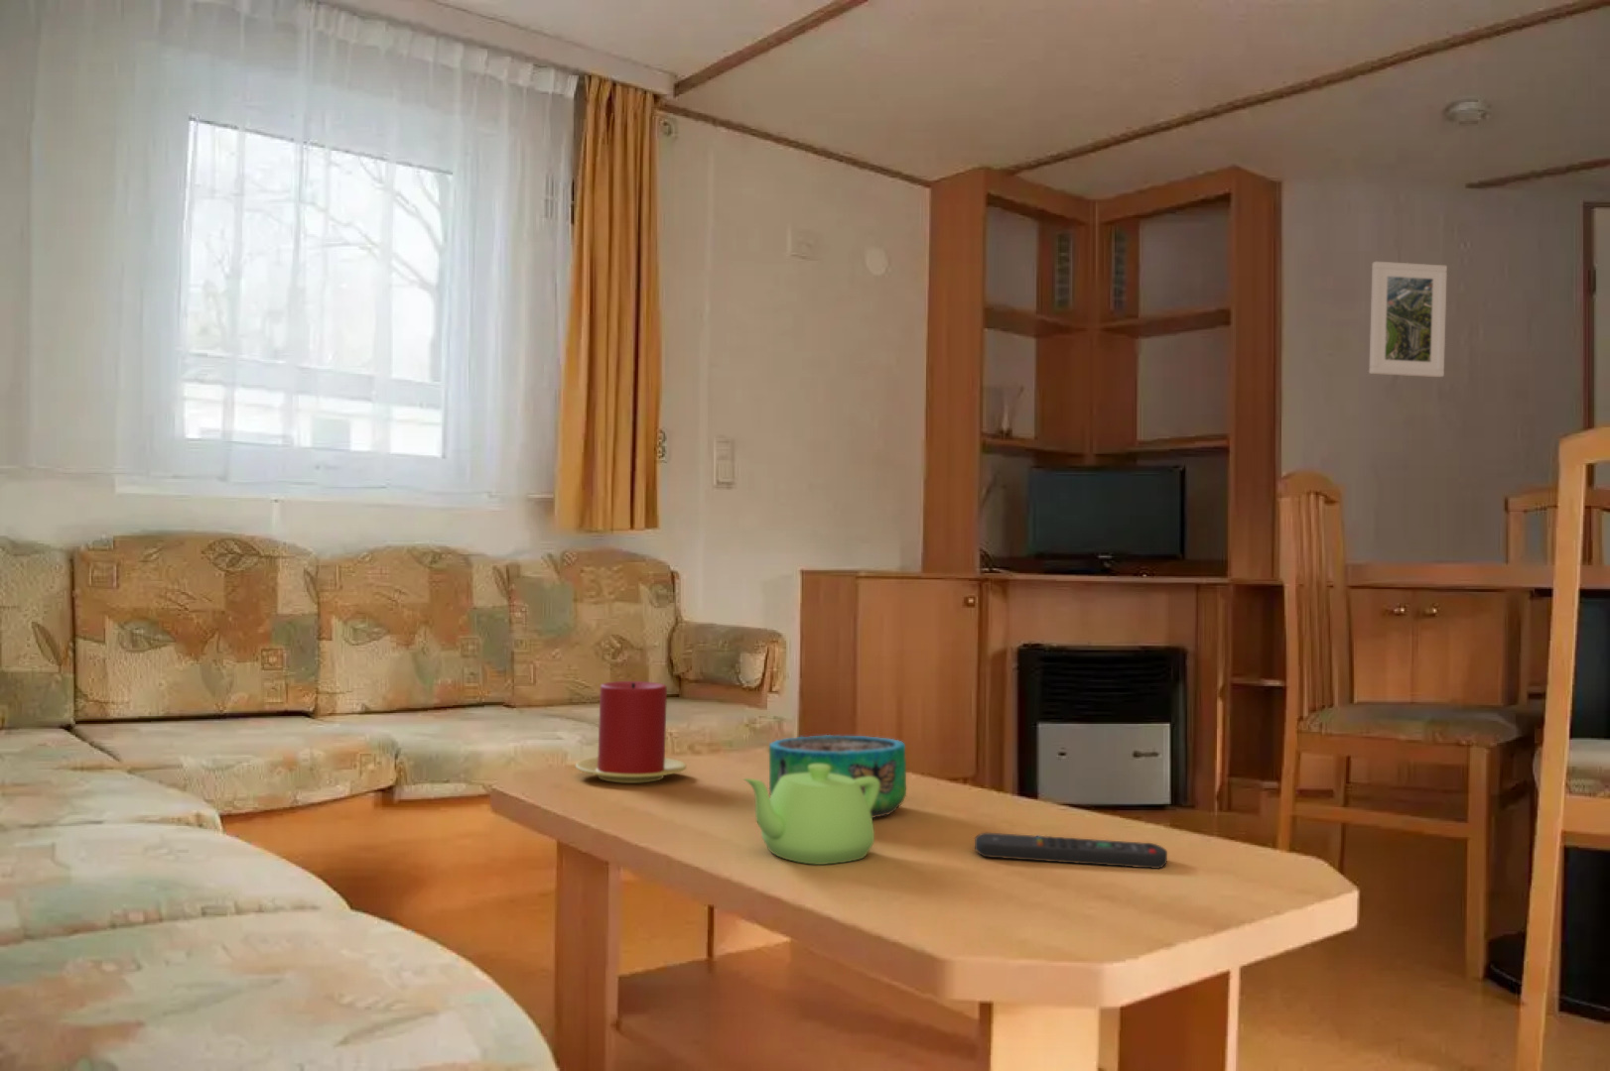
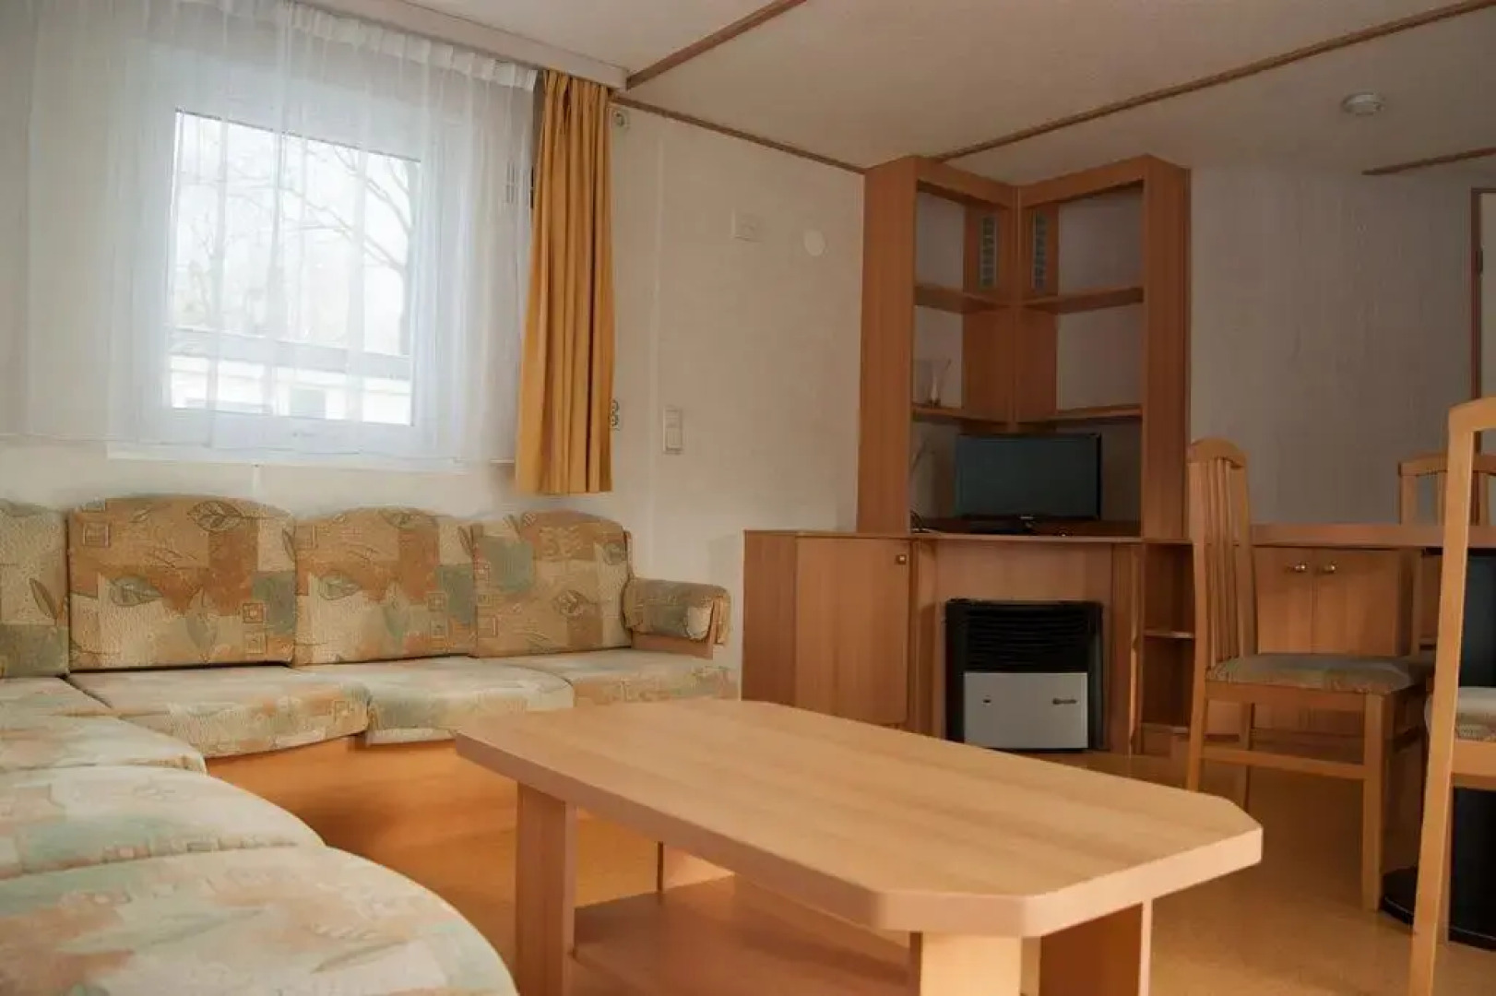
- decorative bowl [768,734,907,819]
- candle [574,680,688,783]
- remote control [974,832,1169,870]
- teapot [743,764,879,865]
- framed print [1368,261,1449,378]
